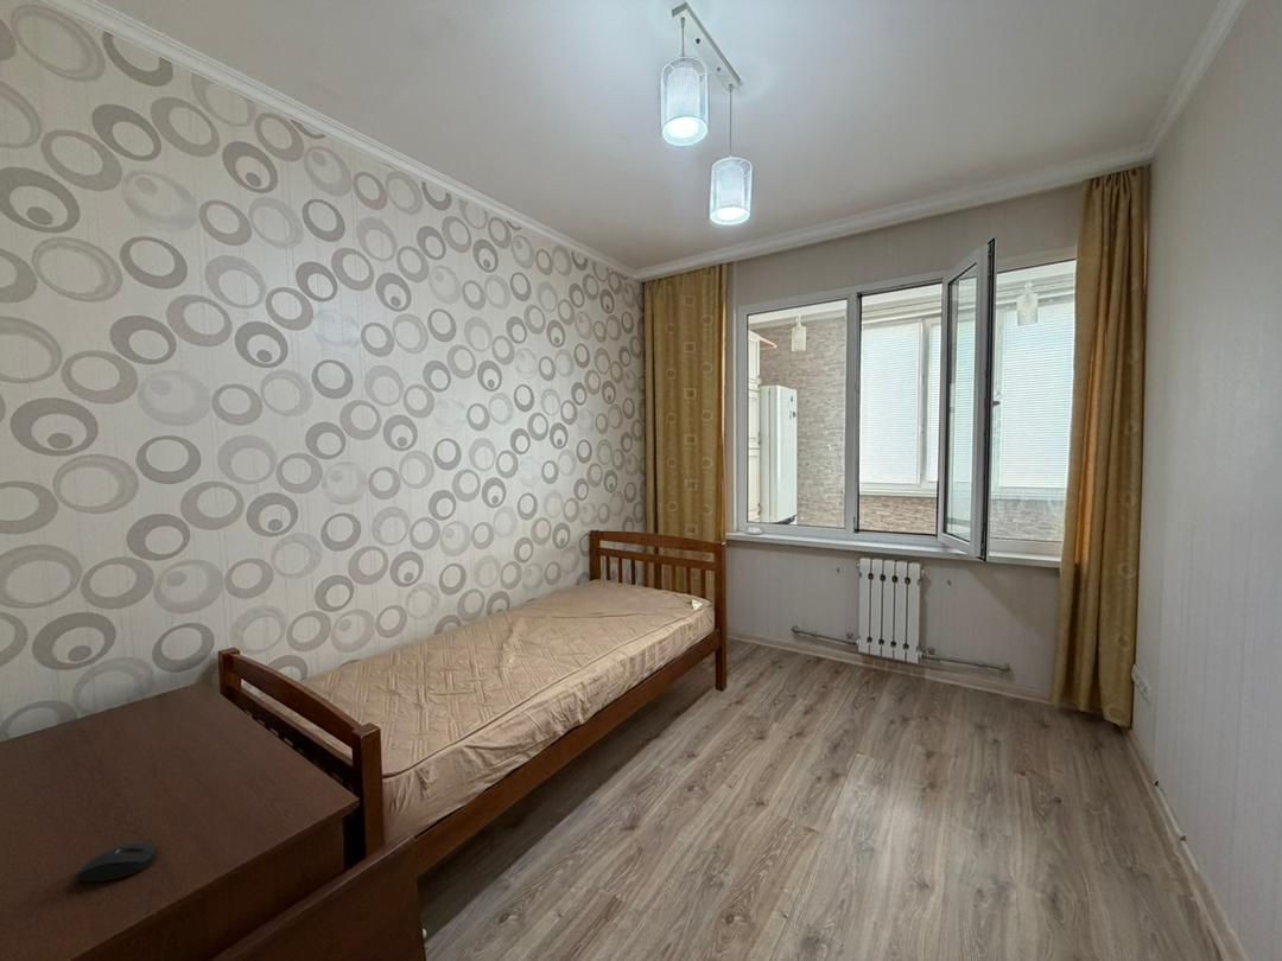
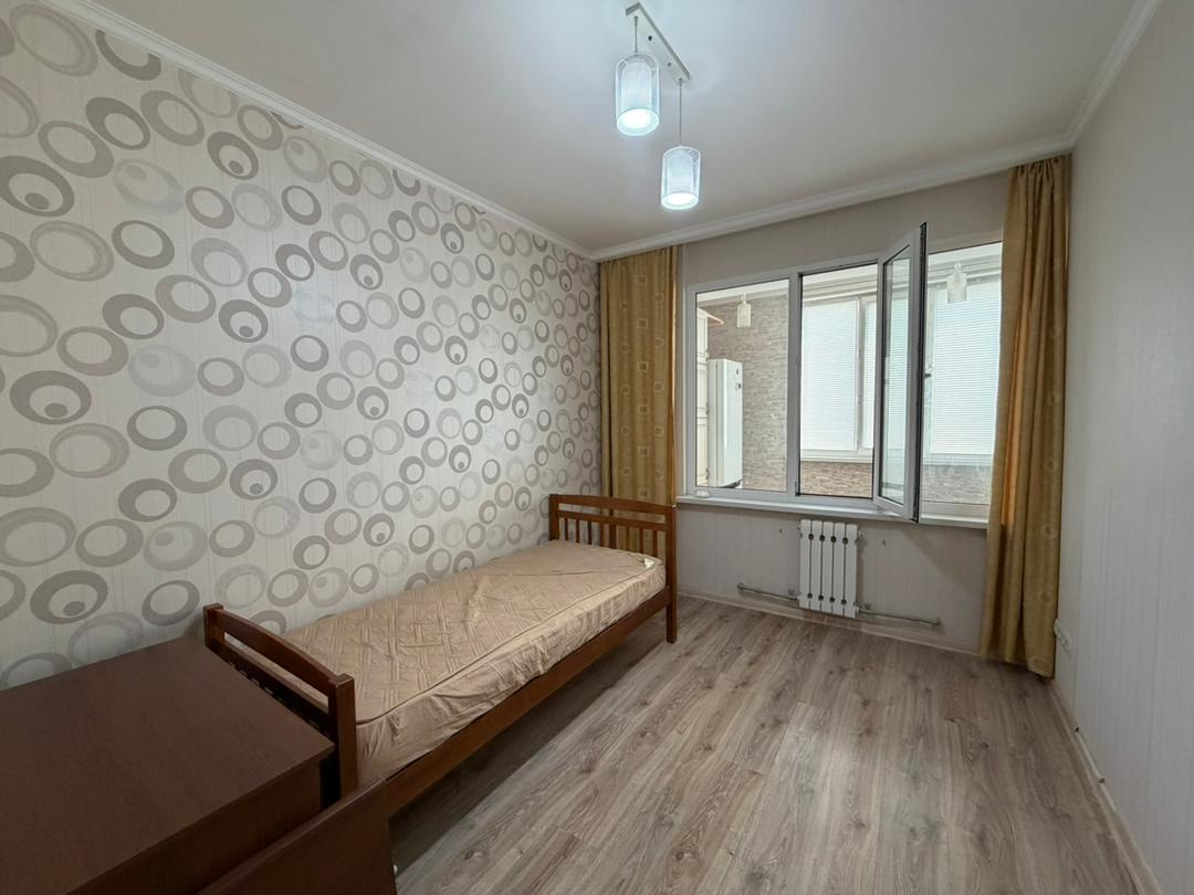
- mouse [75,841,157,883]
